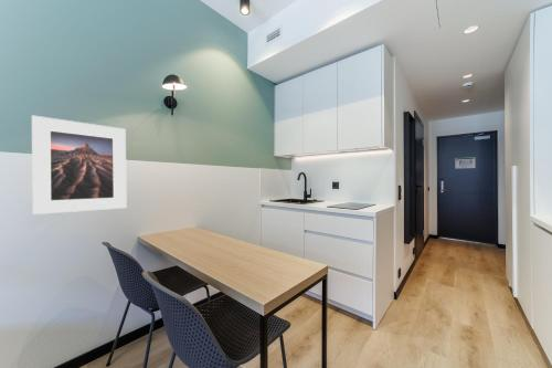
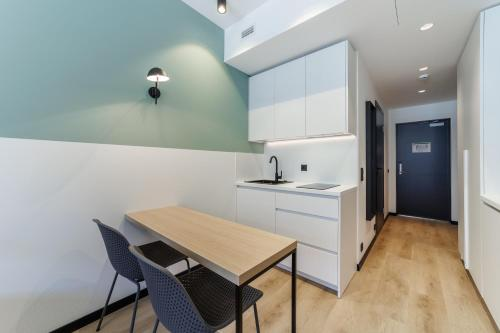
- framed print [31,114,127,215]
